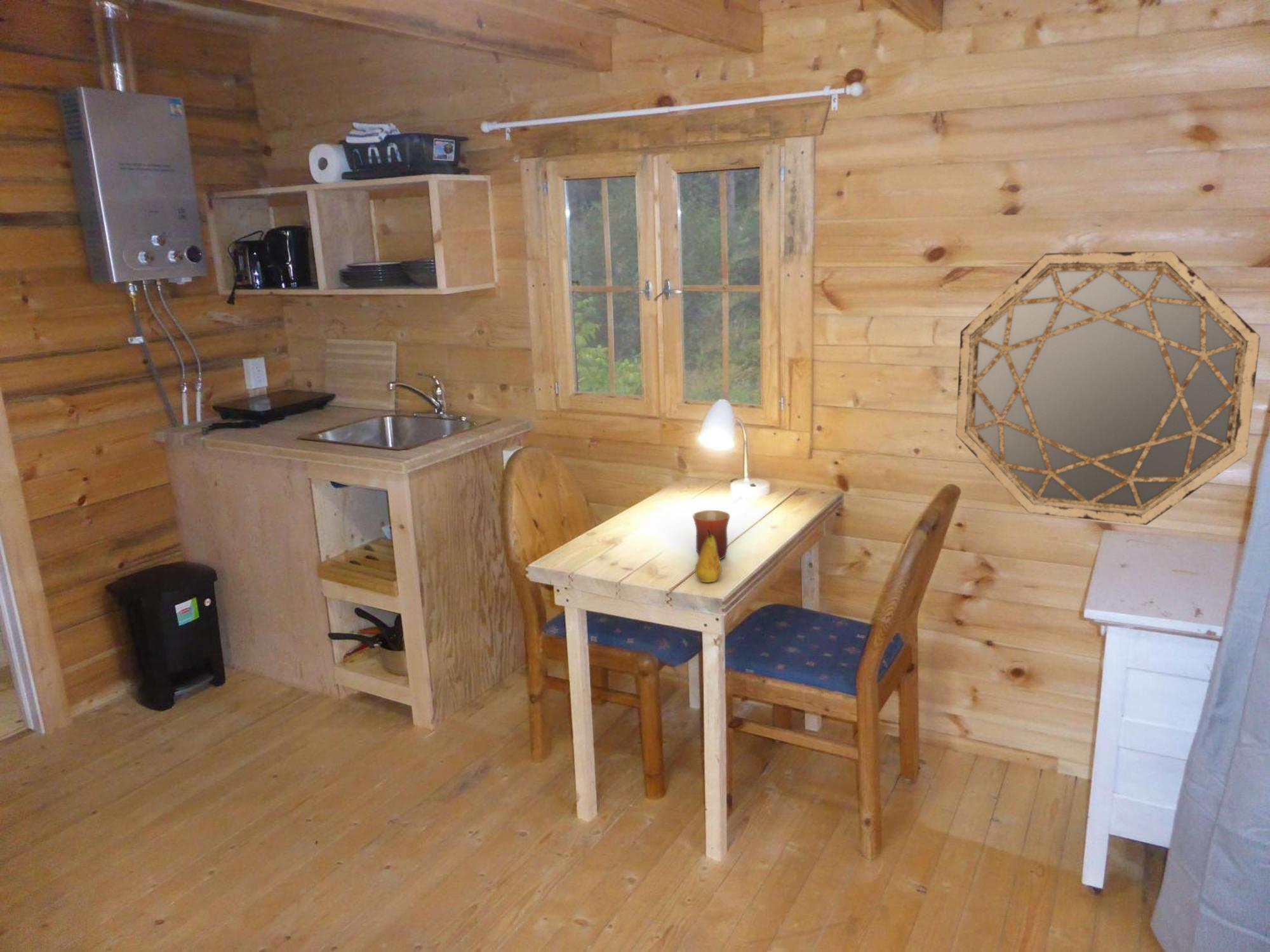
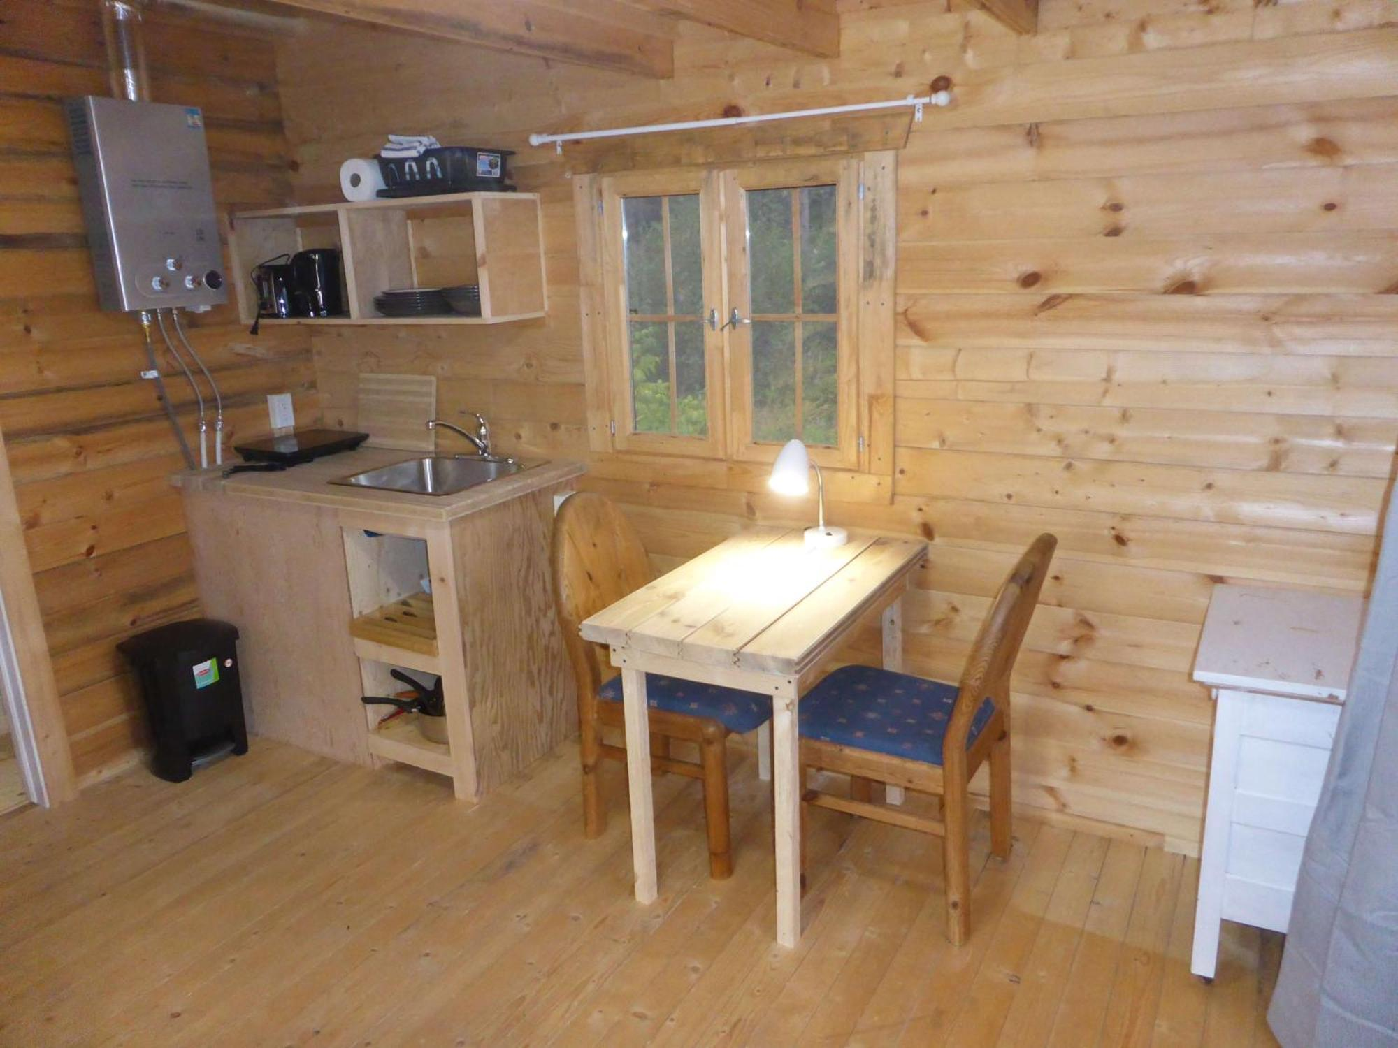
- mug [692,510,731,560]
- home mirror [955,250,1261,526]
- fruit [695,529,723,583]
